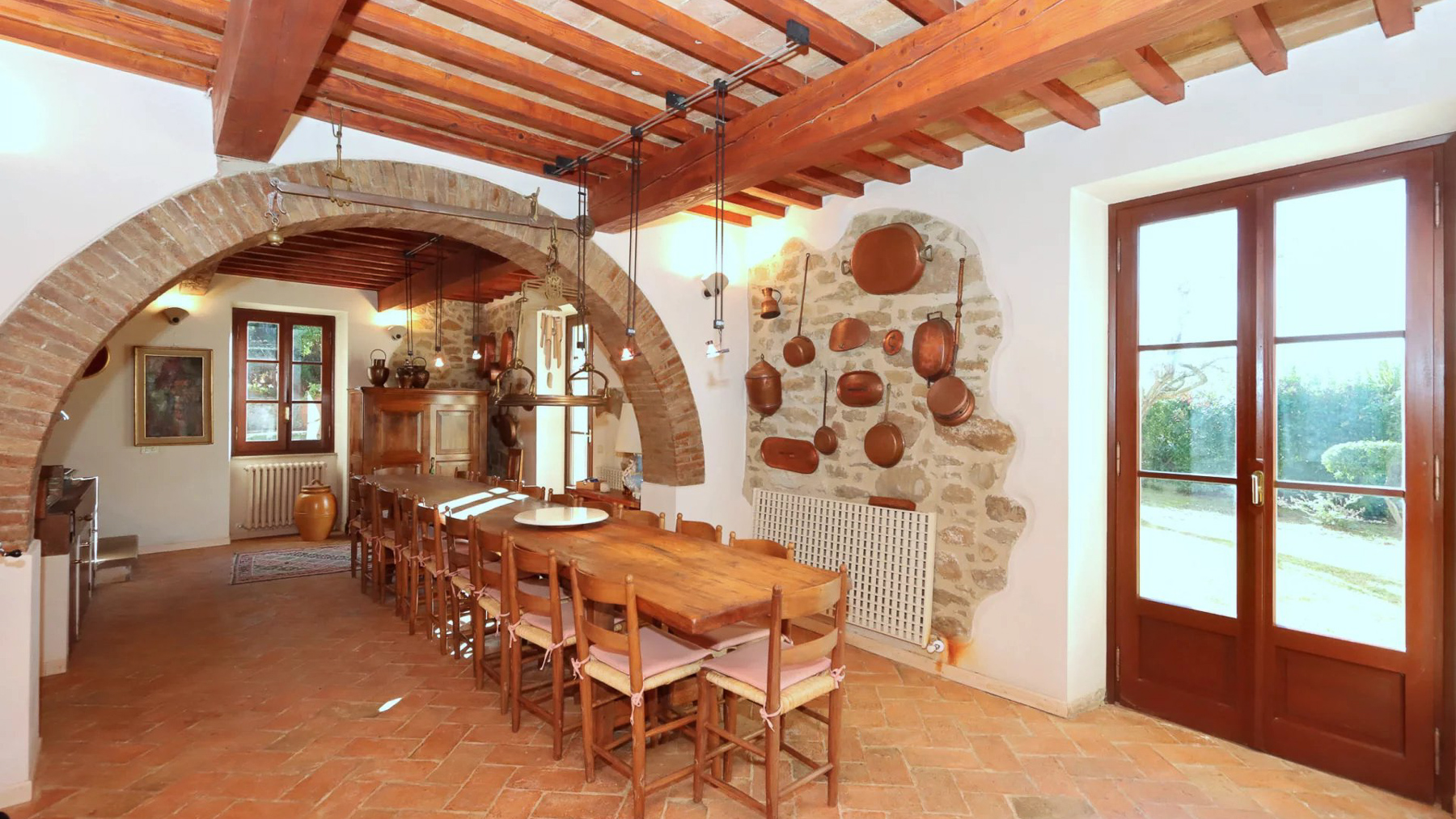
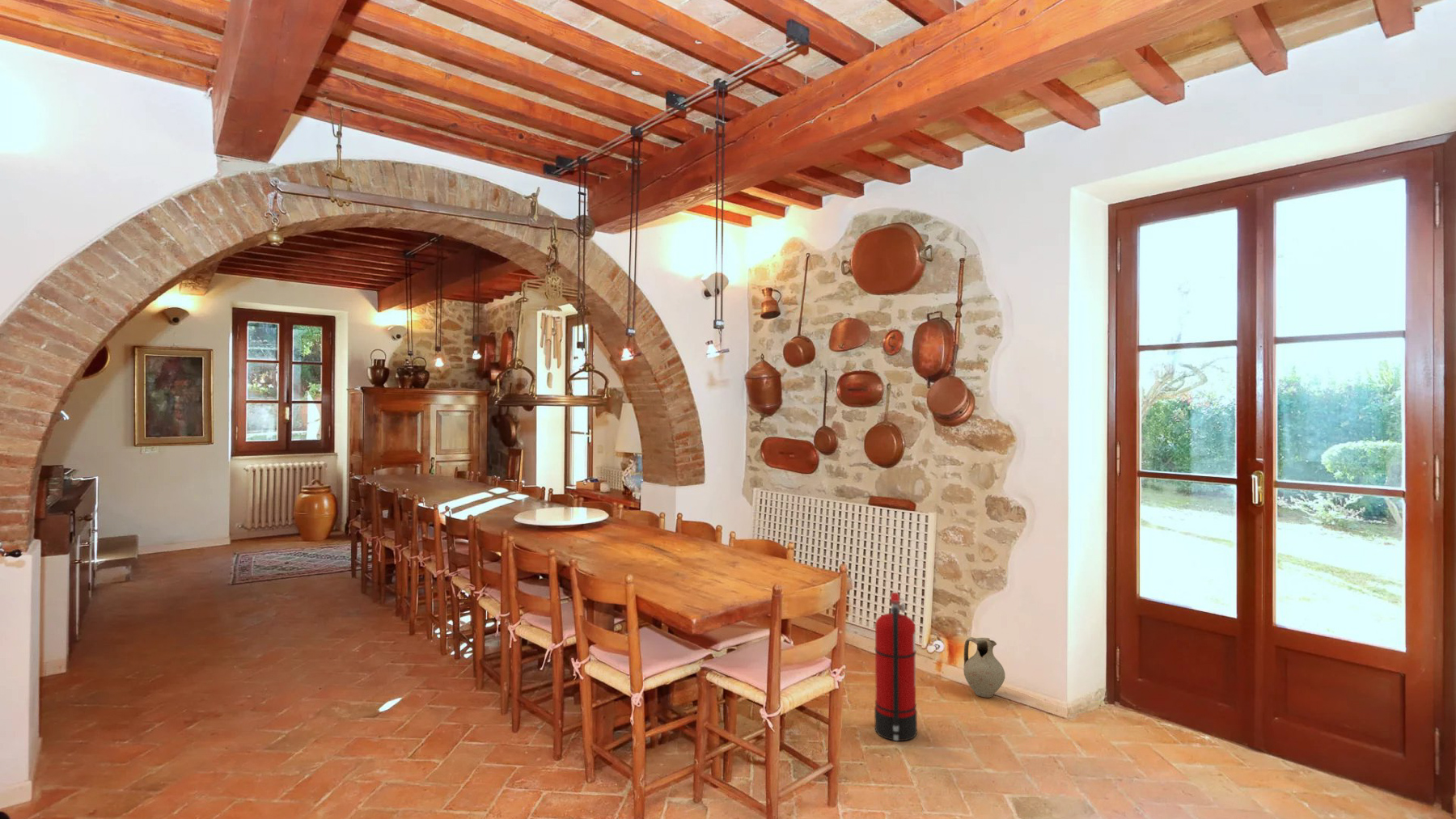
+ fire extinguisher [874,592,918,742]
+ ceramic jug [963,636,1005,699]
